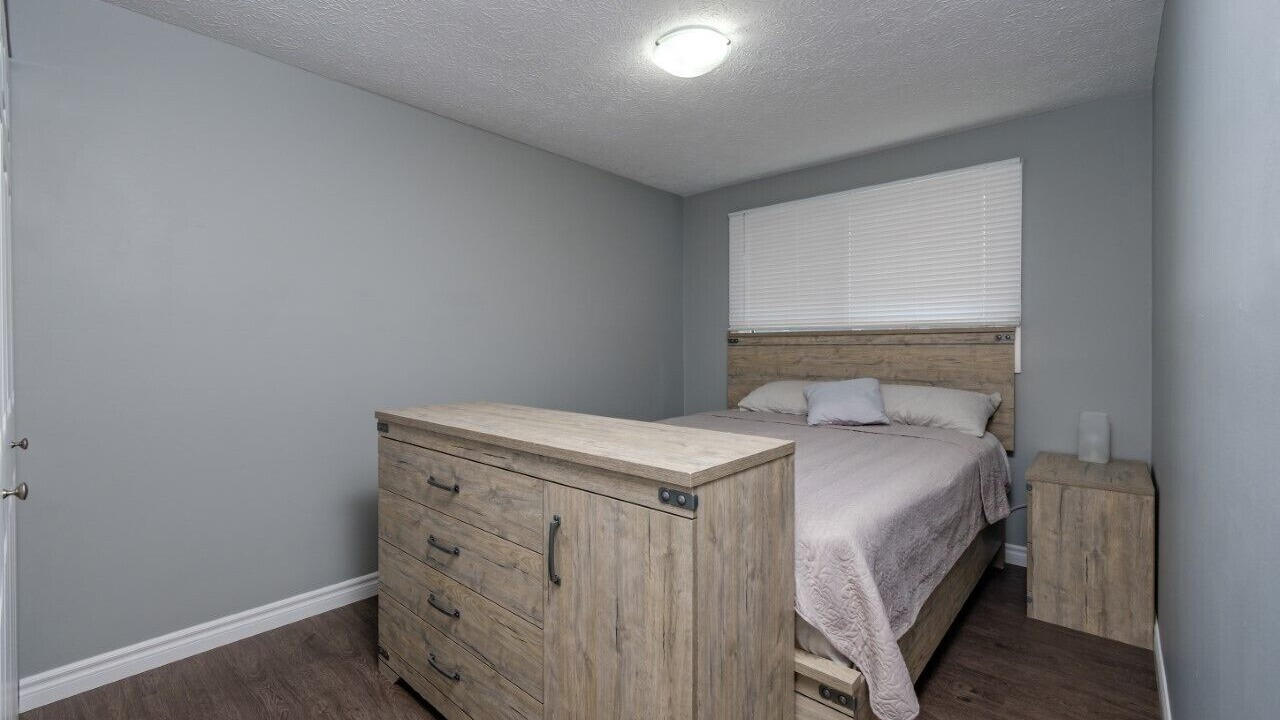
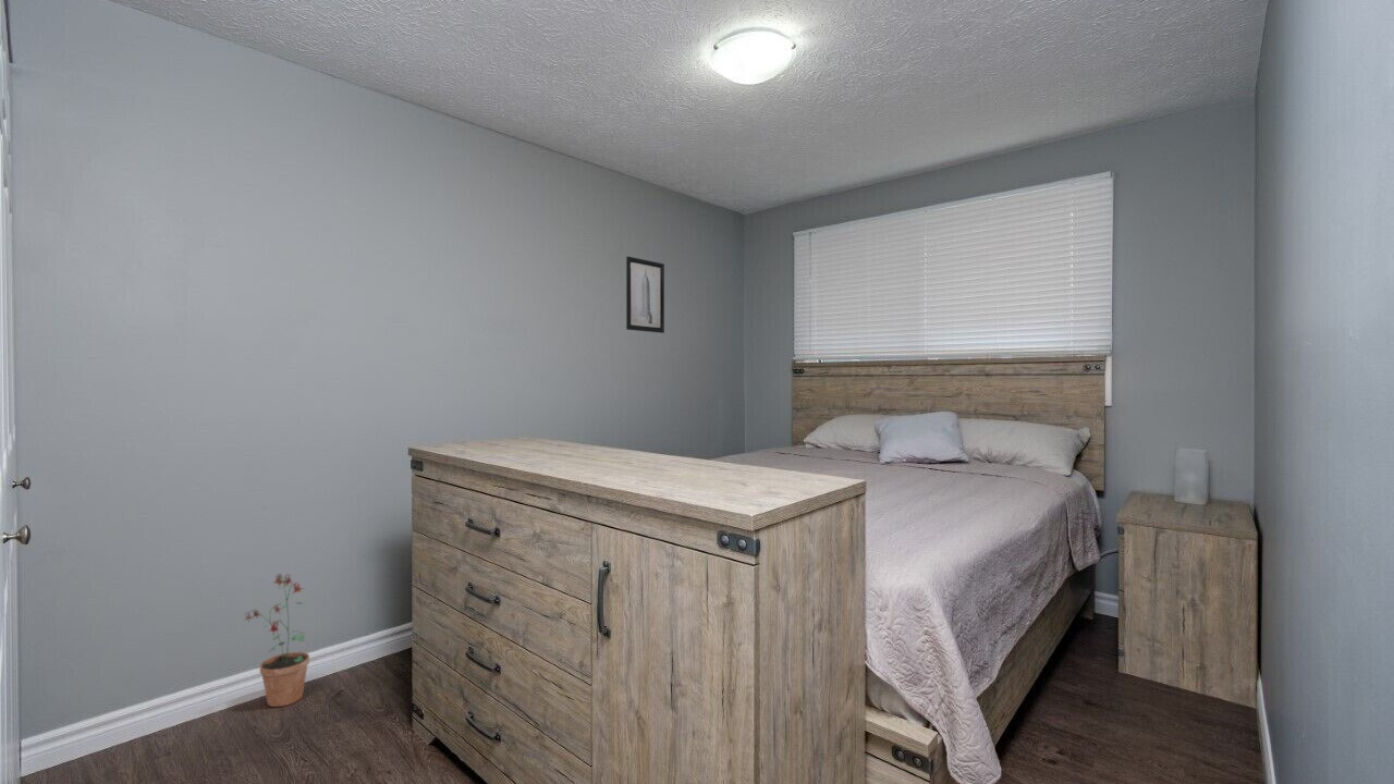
+ potted plant [244,573,310,708]
+ wall art [625,256,665,334]
